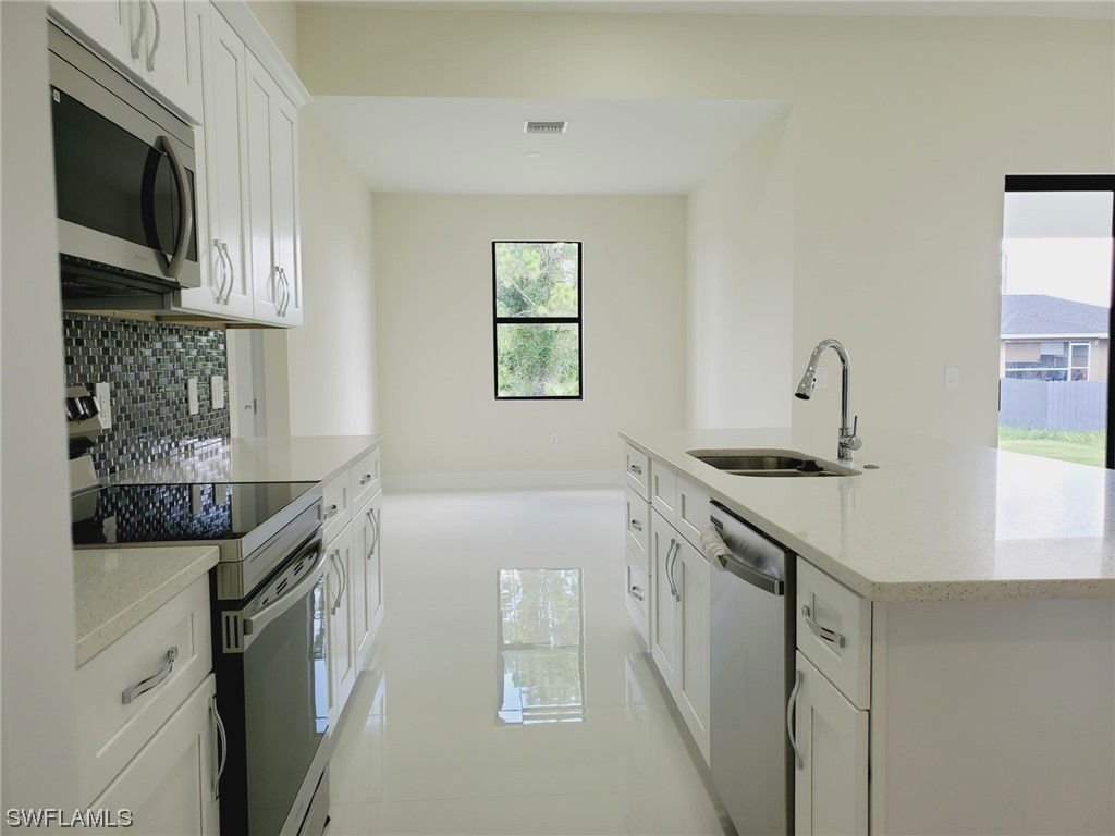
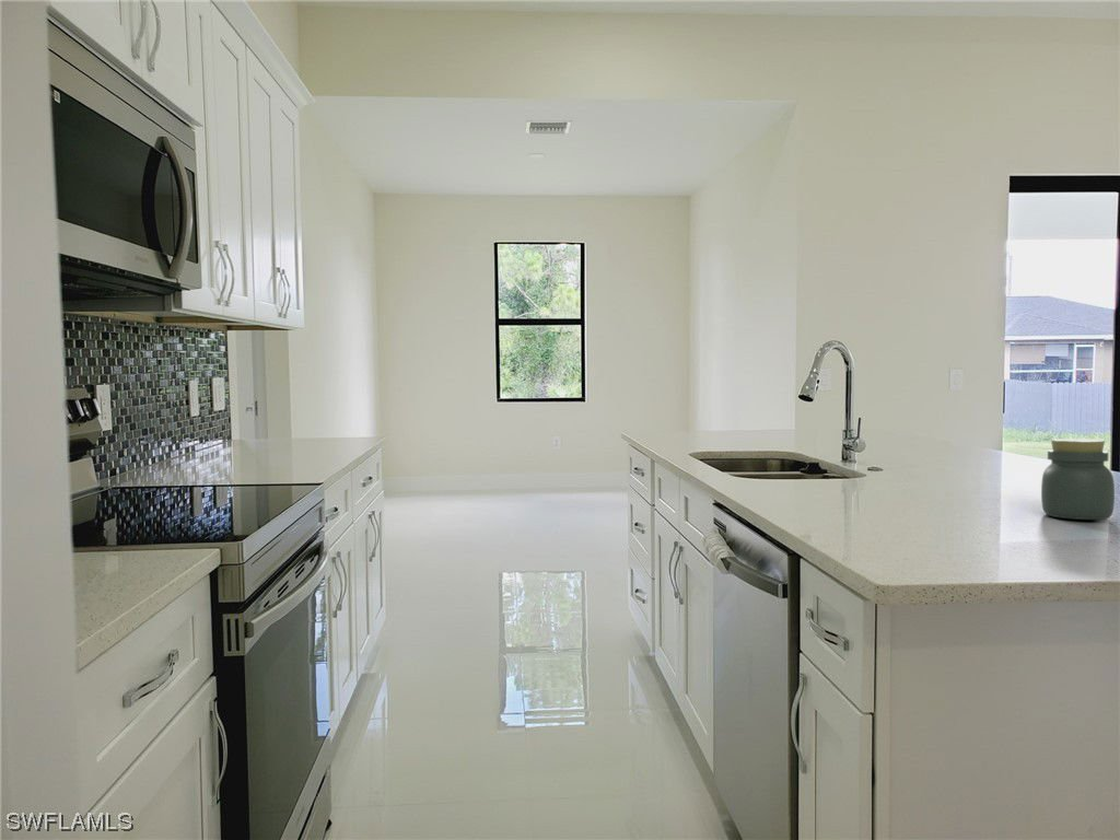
+ jar [1040,438,1116,521]
